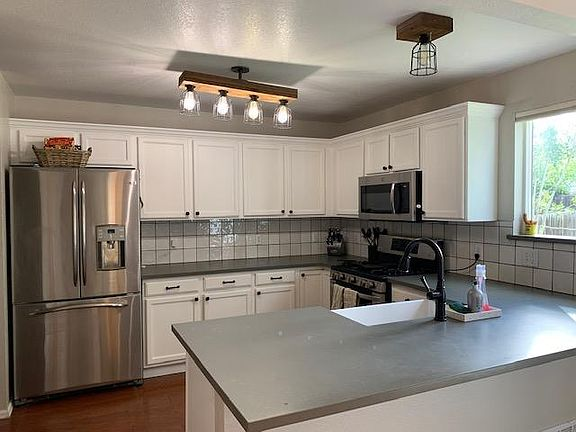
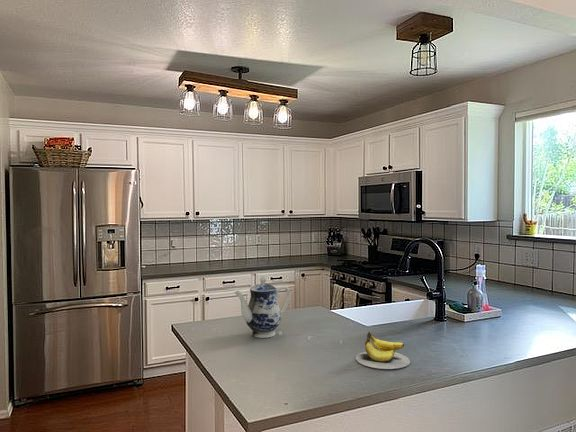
+ banana [355,331,411,370]
+ teapot [234,275,291,339]
